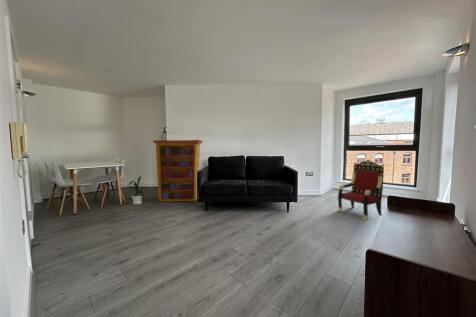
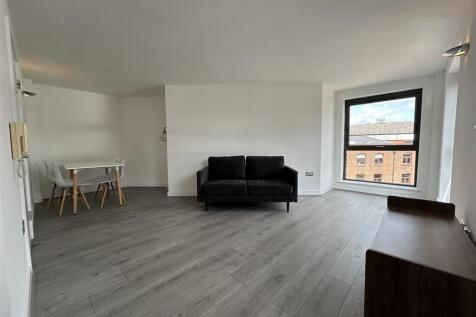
- armchair [336,159,385,221]
- house plant [125,175,151,205]
- bookcase [152,139,203,202]
